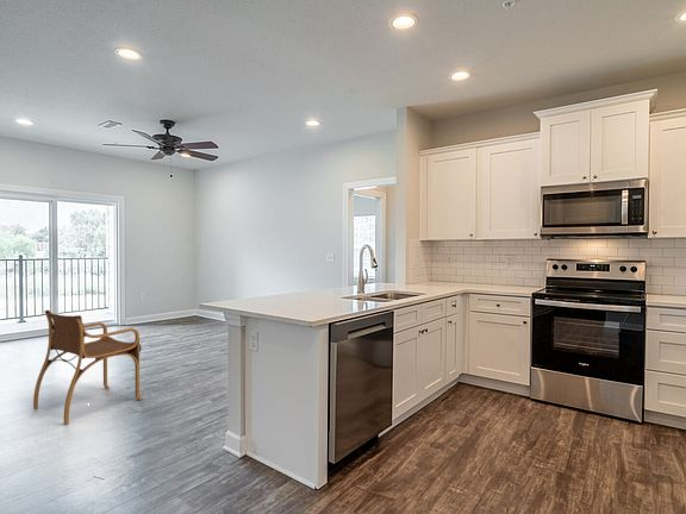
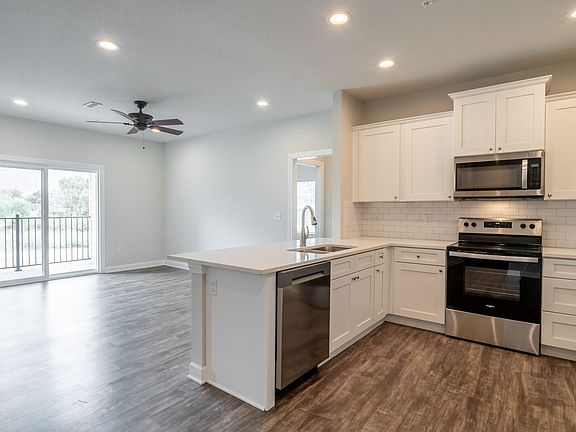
- armchair [32,309,143,425]
